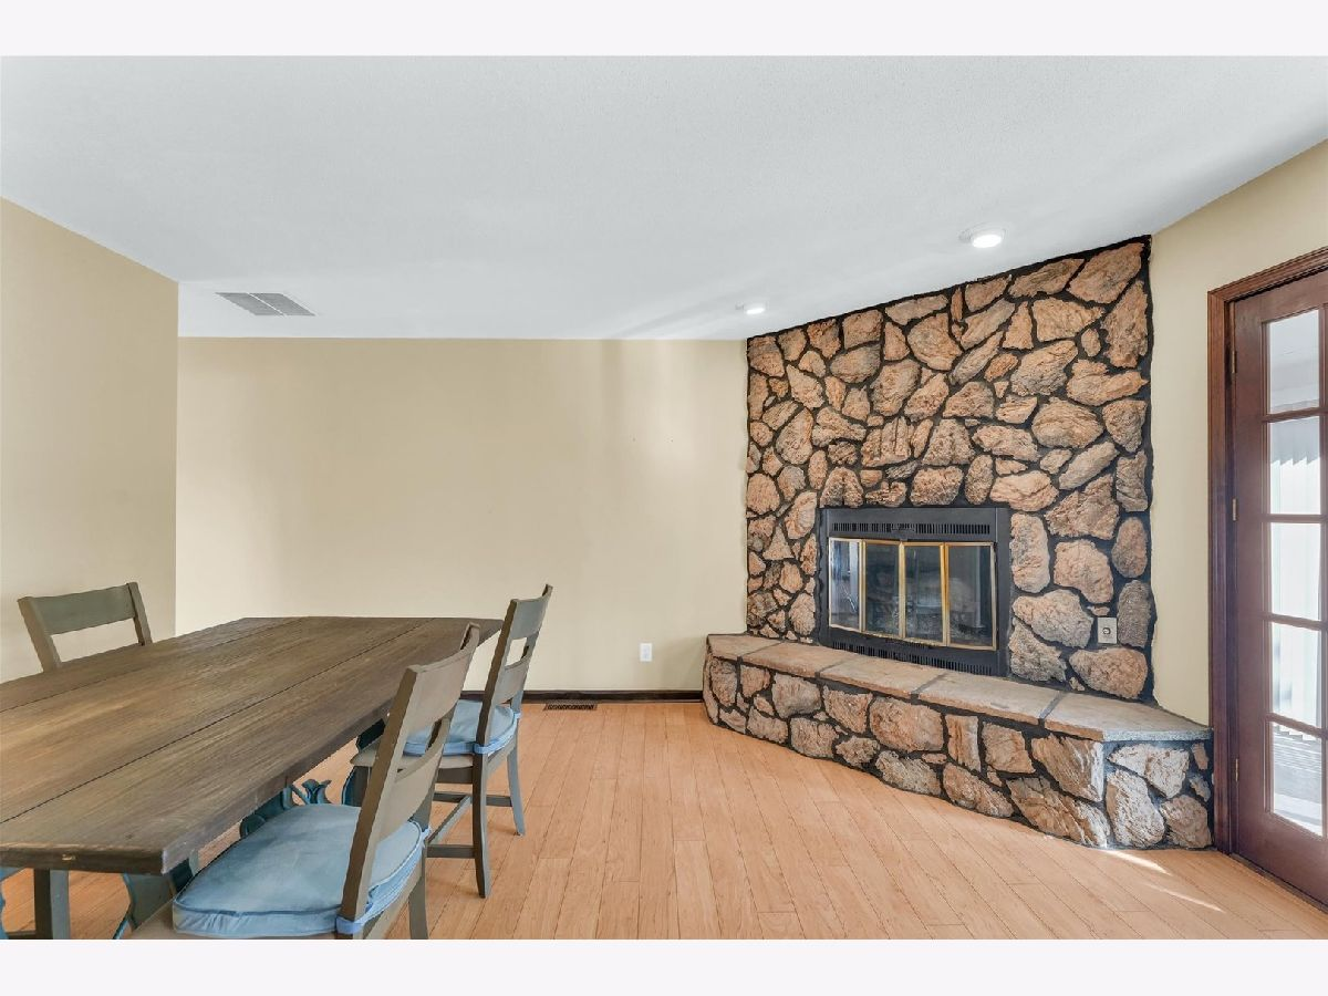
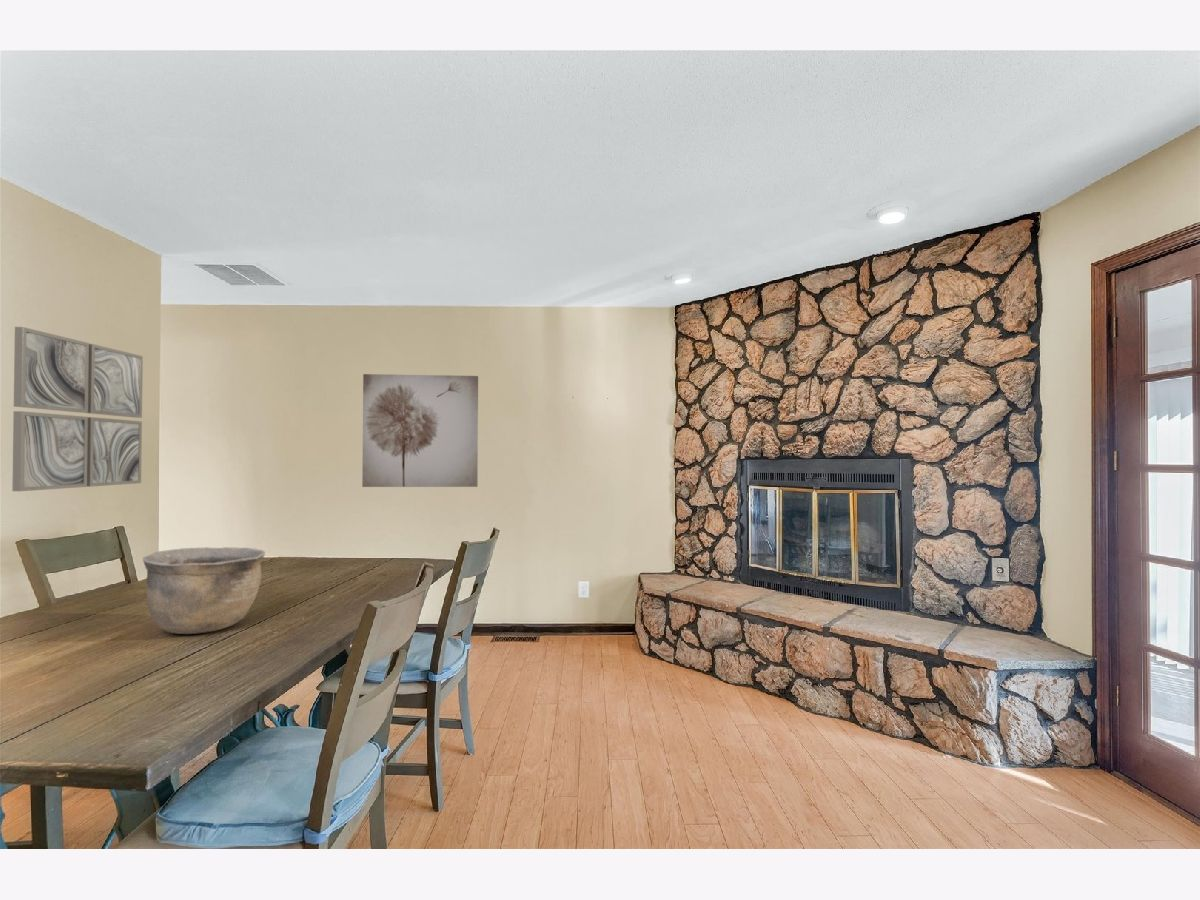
+ bowl [142,546,266,635]
+ wall art [361,373,479,488]
+ wall art [11,326,144,492]
